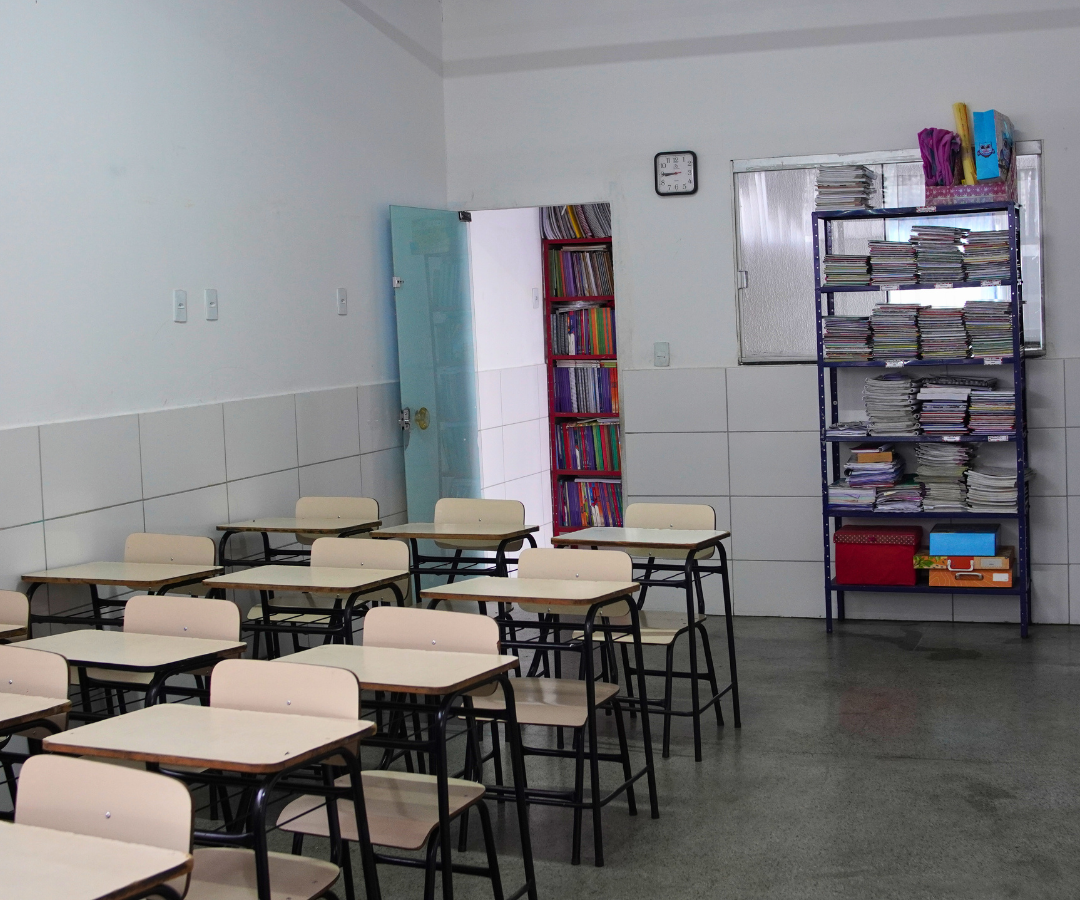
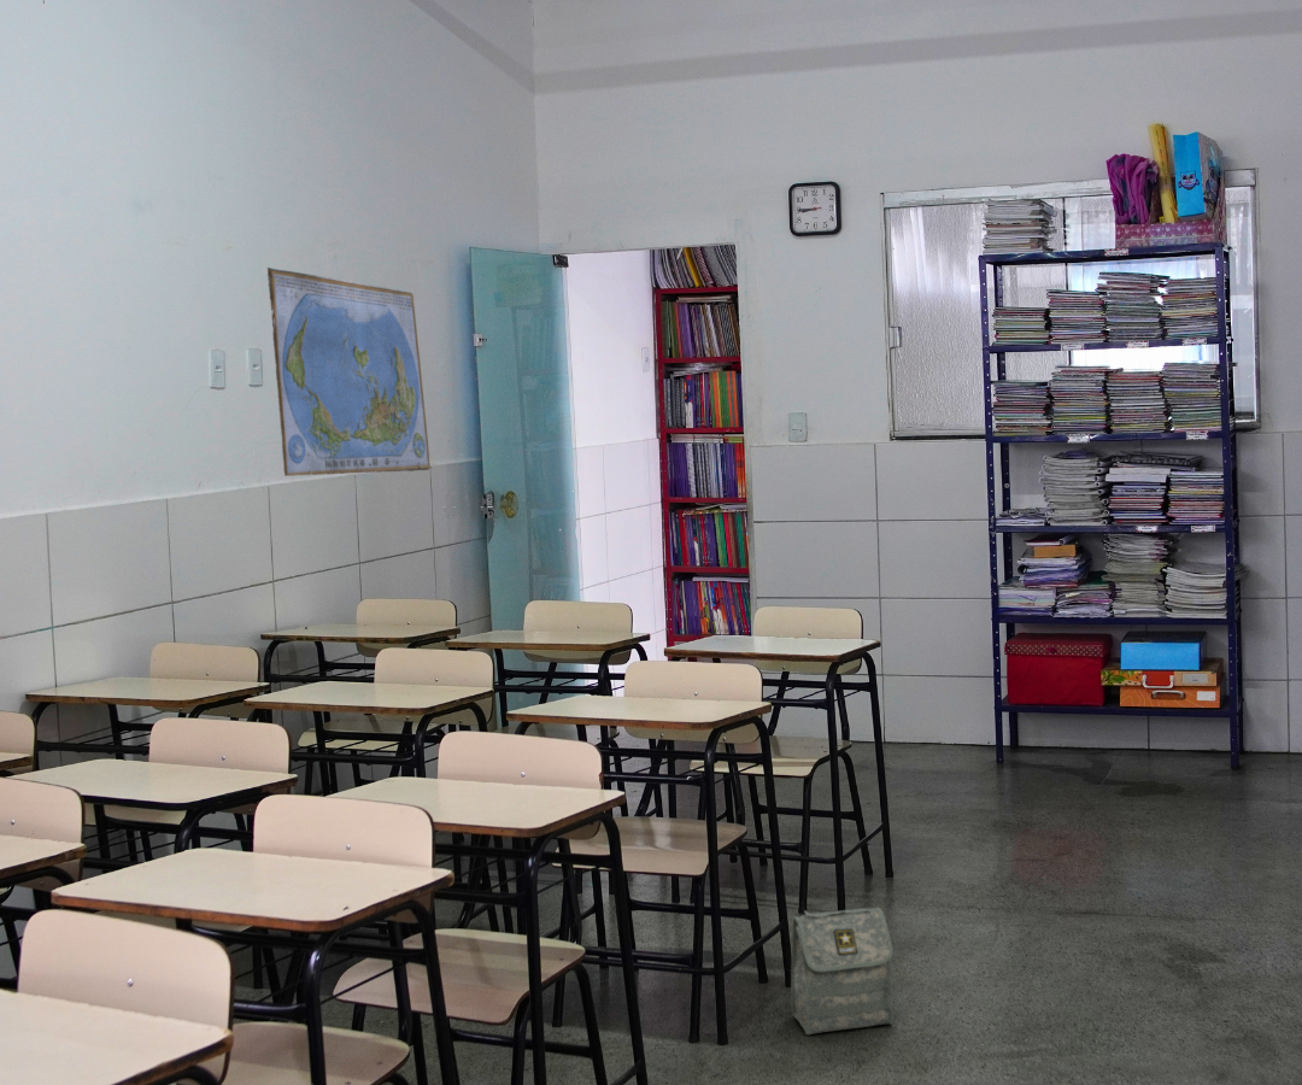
+ bag [790,907,895,1036]
+ world map [266,266,432,477]
